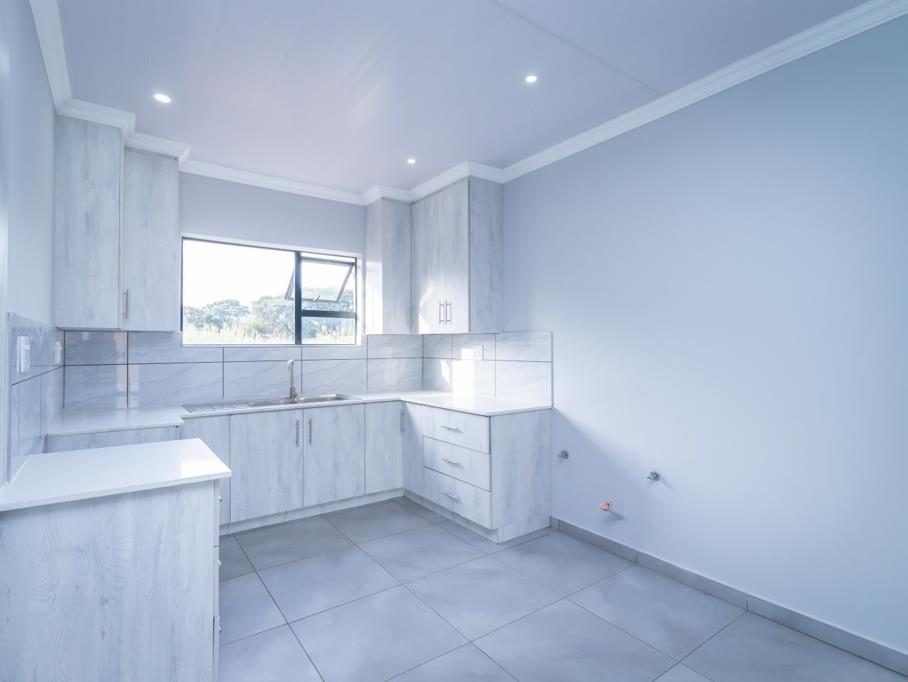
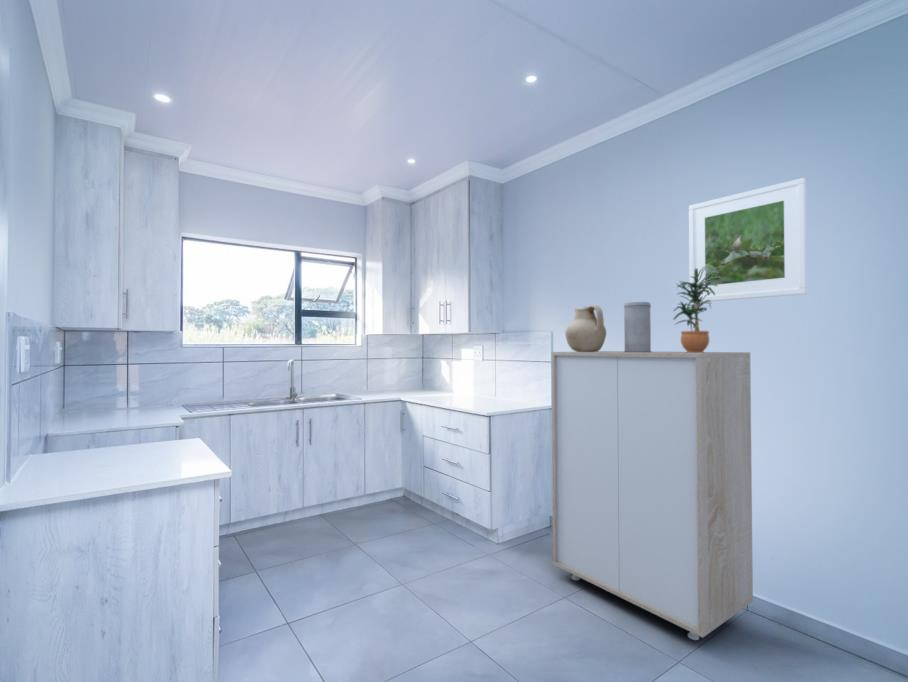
+ canister [623,301,652,352]
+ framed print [688,177,808,304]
+ ceramic pitcher [564,304,607,352]
+ potted plant [673,265,721,353]
+ storage cabinet [551,350,754,641]
